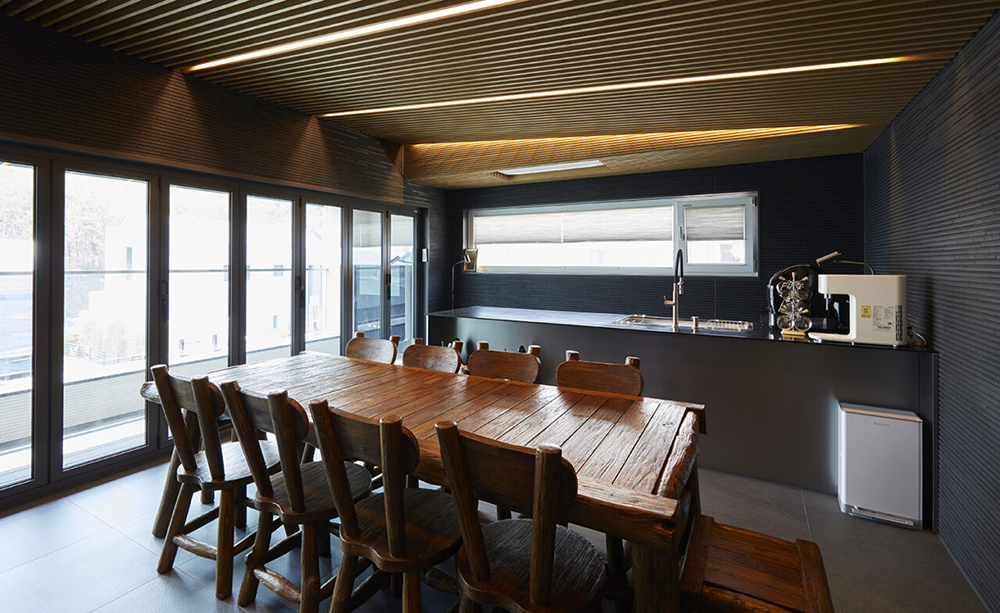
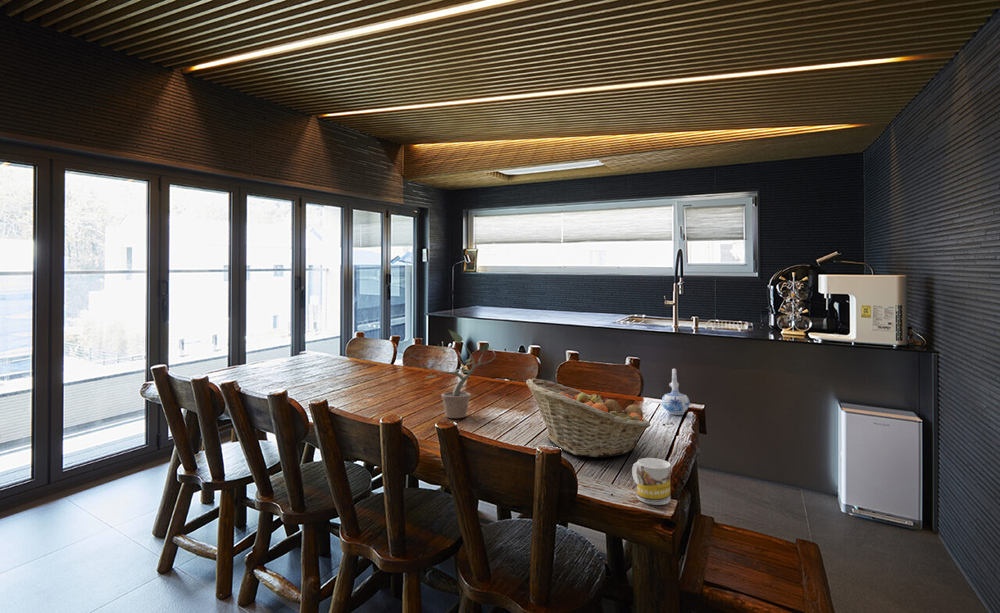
+ fruit basket [525,378,652,458]
+ potted plant [425,329,497,419]
+ ceramic pitcher [661,368,691,416]
+ mug [631,457,671,506]
